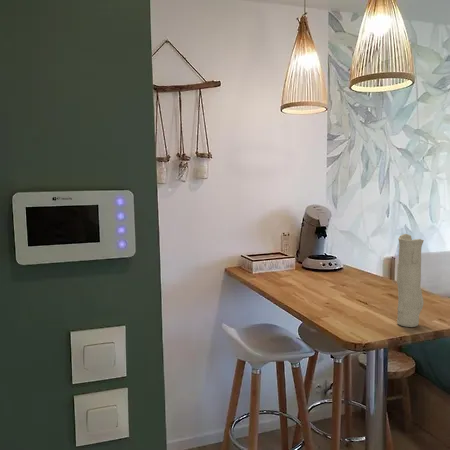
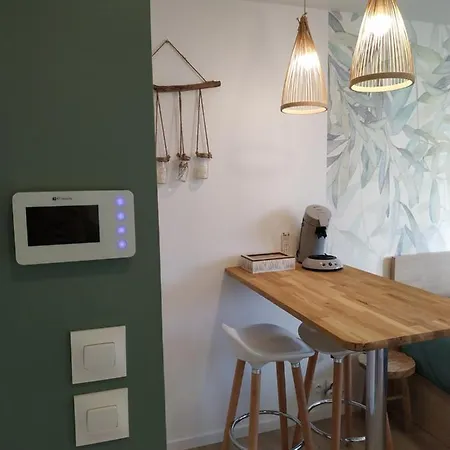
- vase [396,233,425,328]
